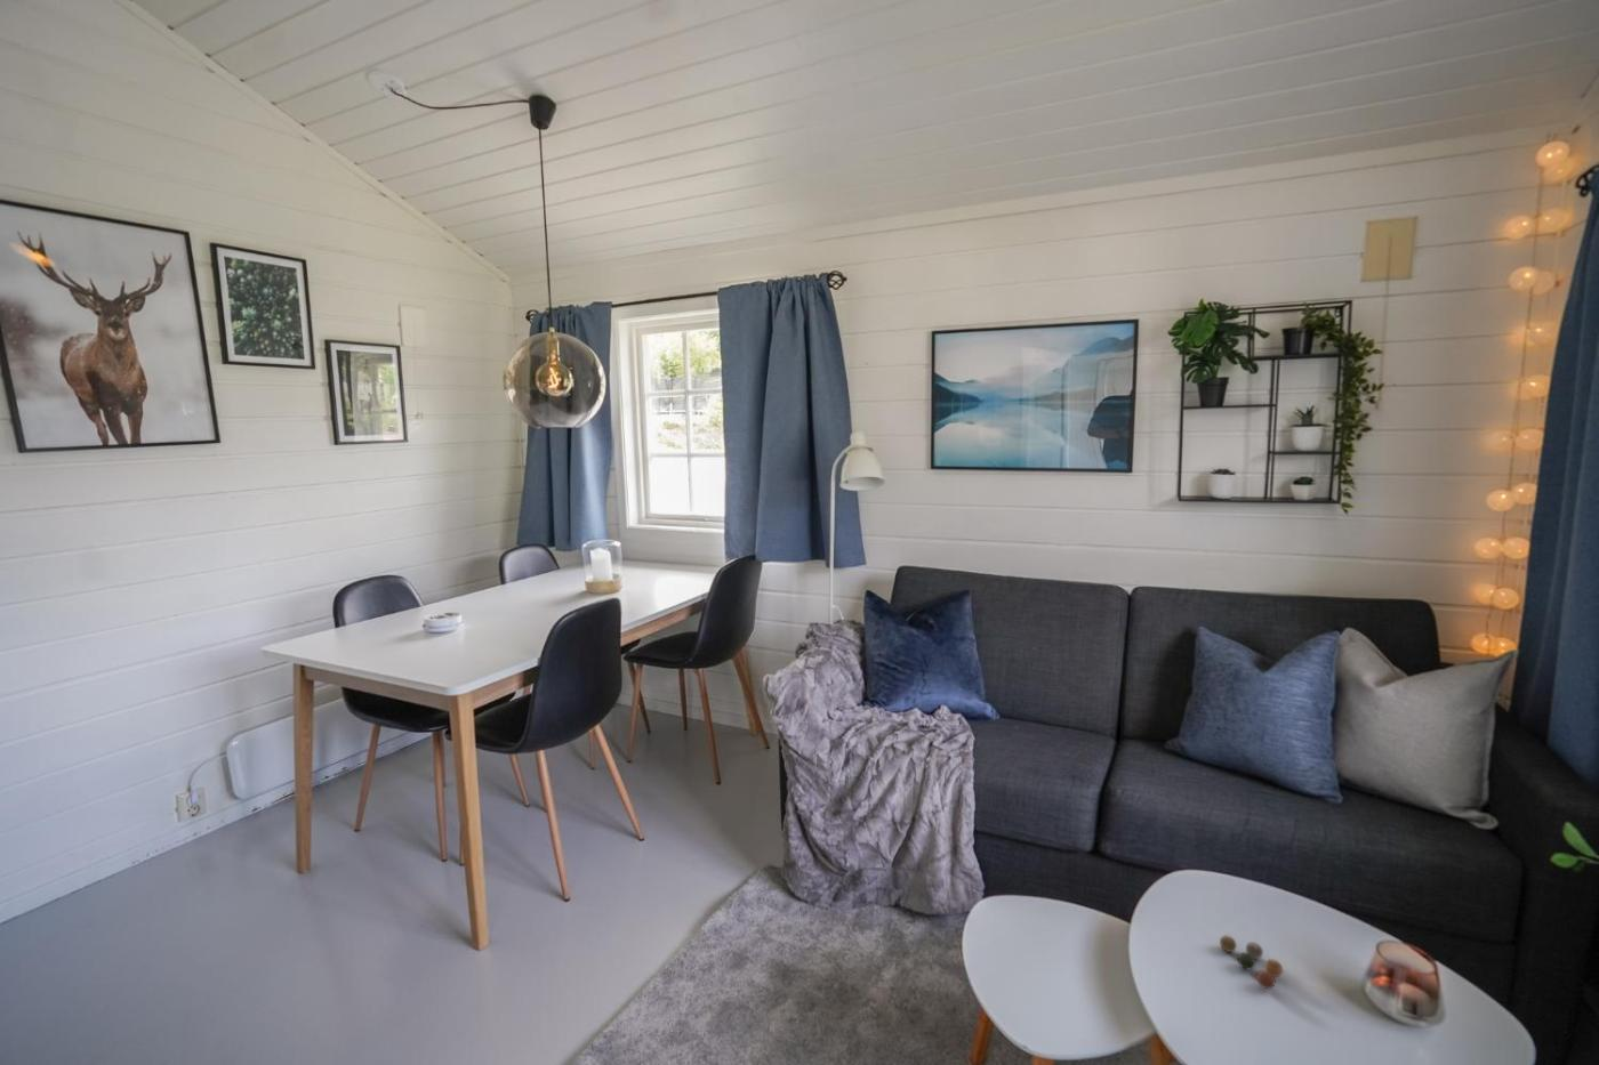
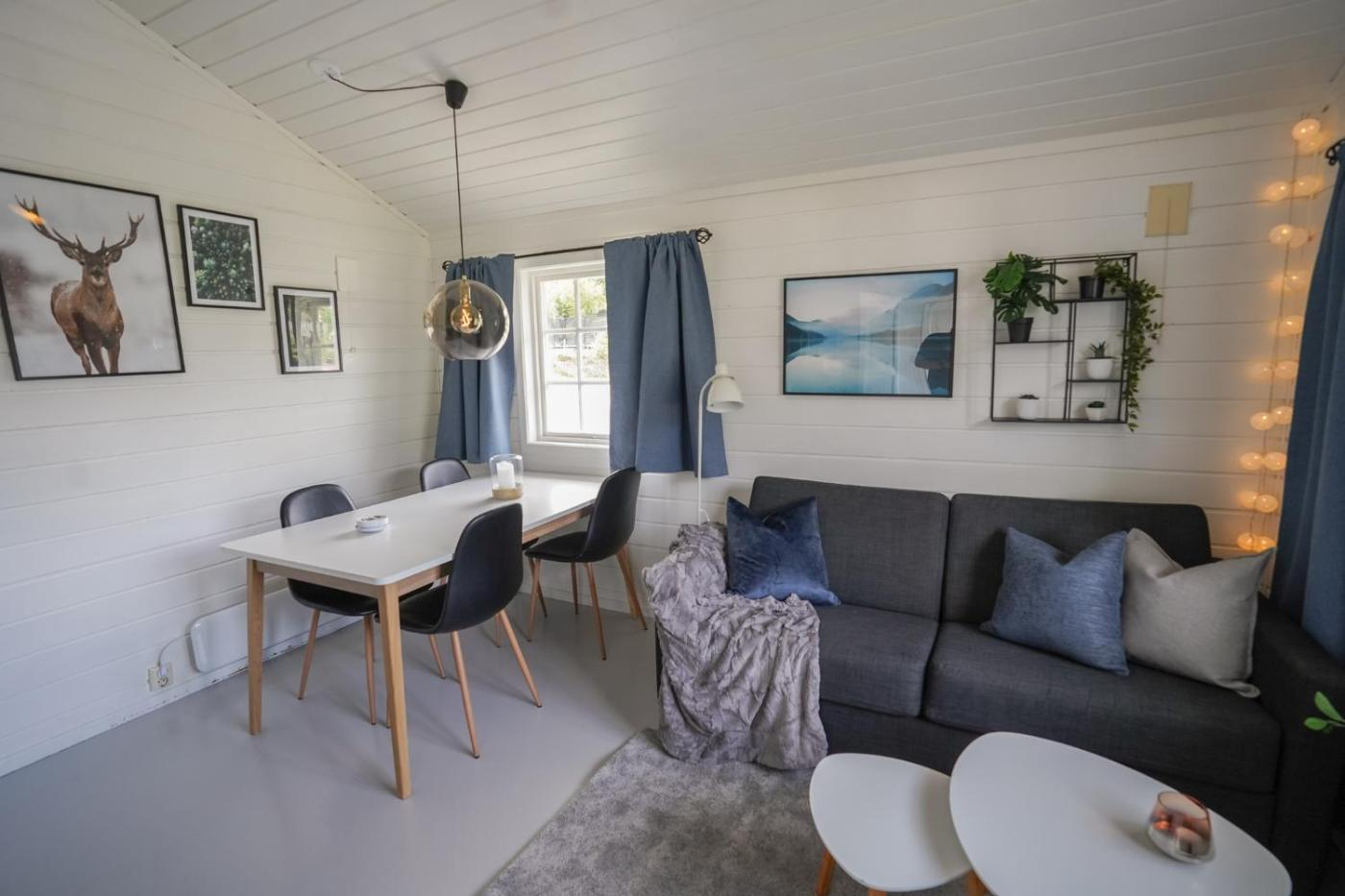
- decorative ball [1219,935,1284,990]
